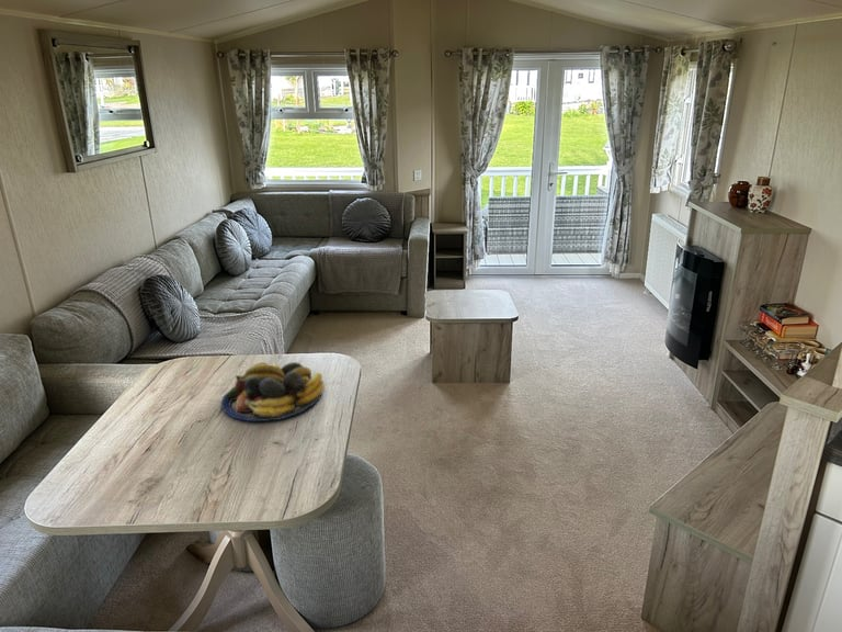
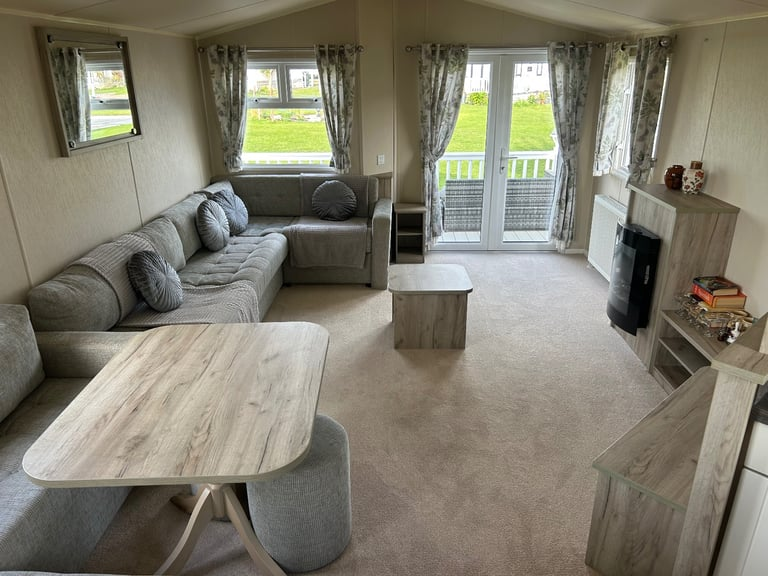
- fruit bowl [220,361,326,422]
